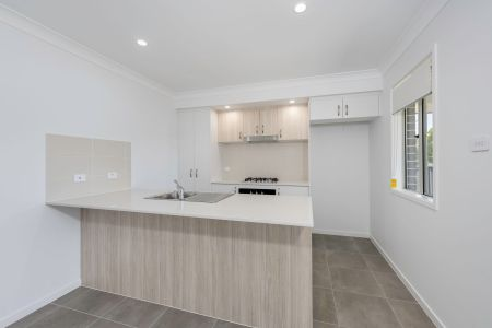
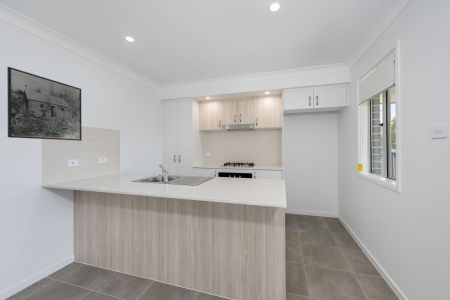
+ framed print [6,66,83,142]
